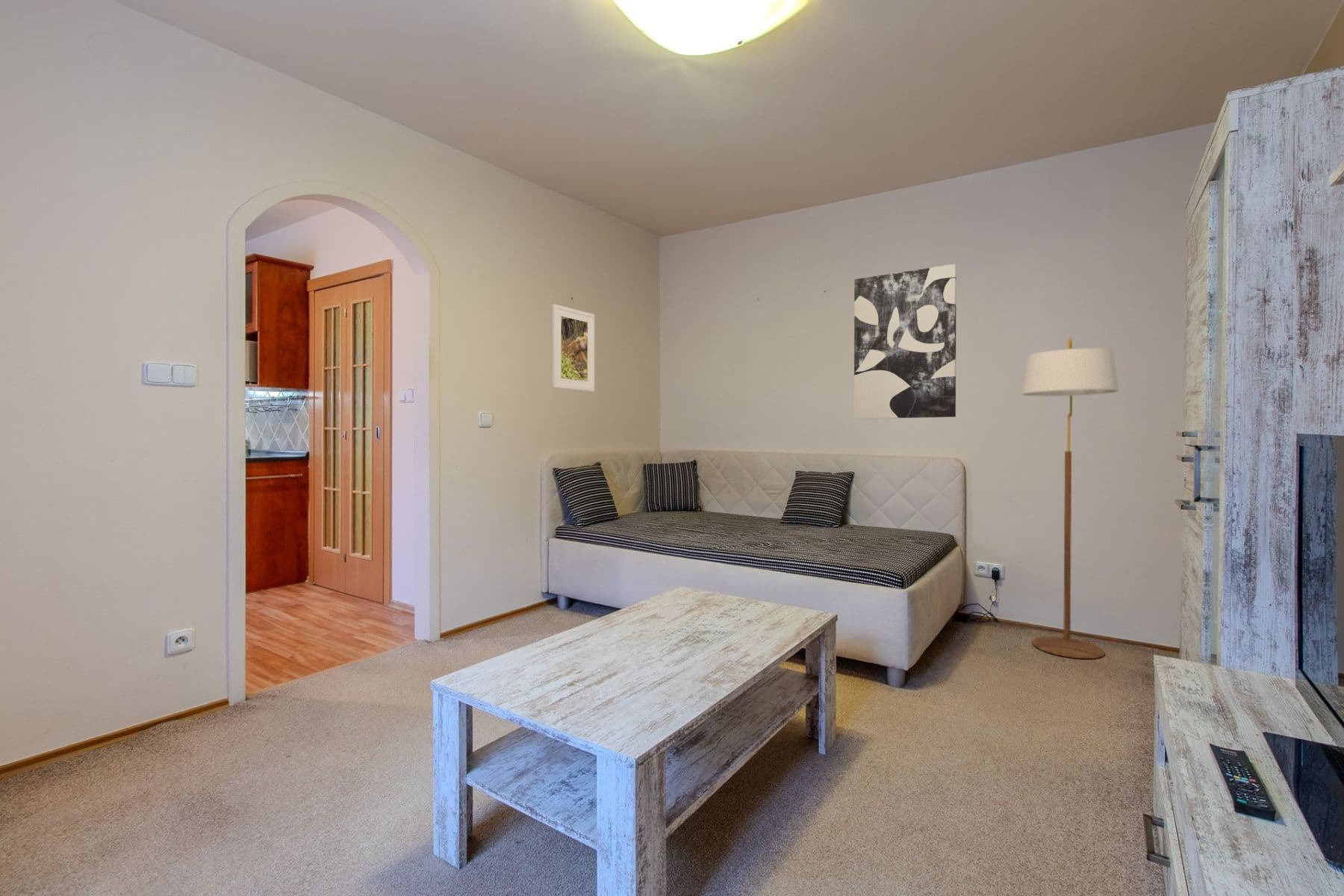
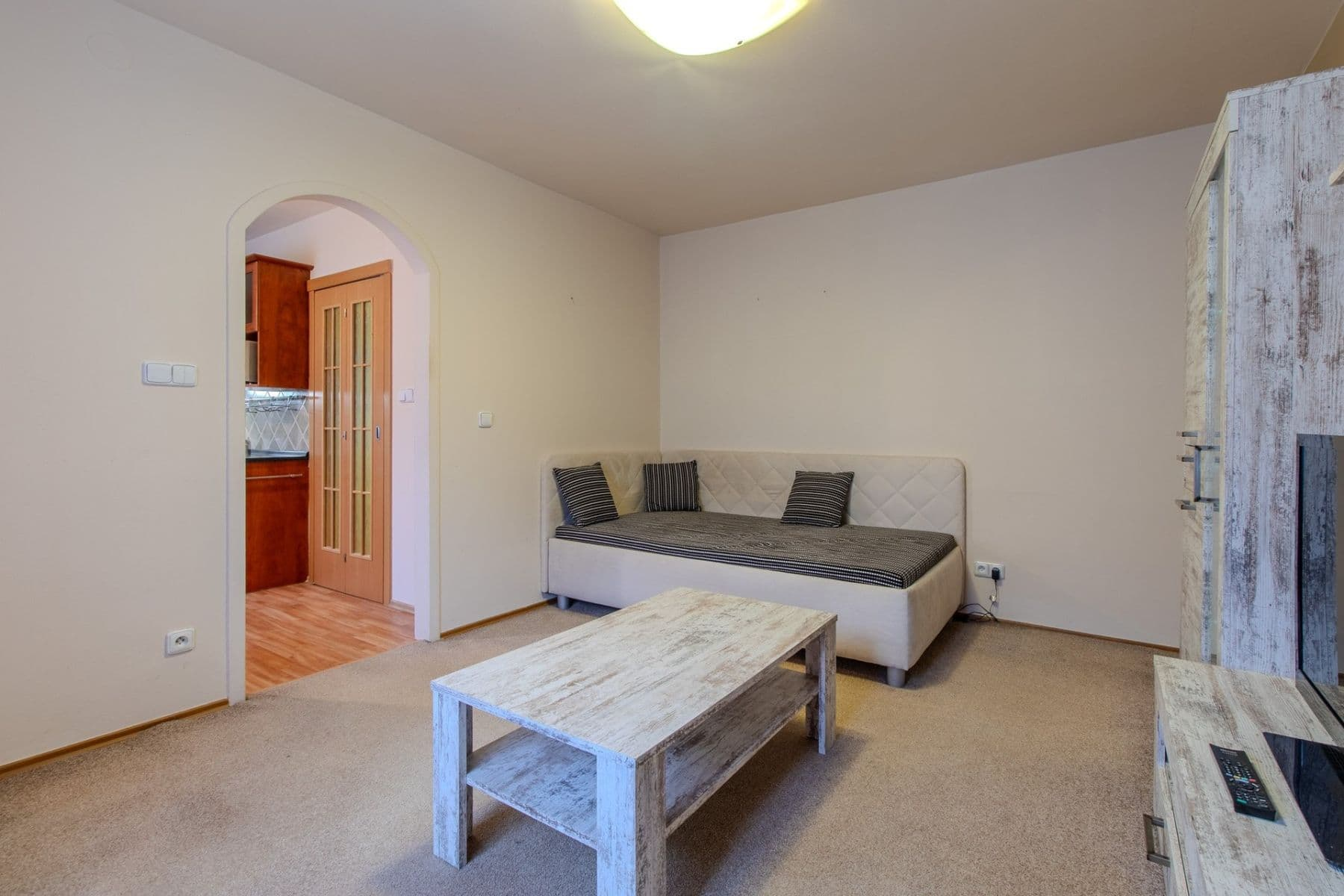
- wall art [853,264,957,420]
- floor lamp [1021,337,1119,659]
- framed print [551,303,595,393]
